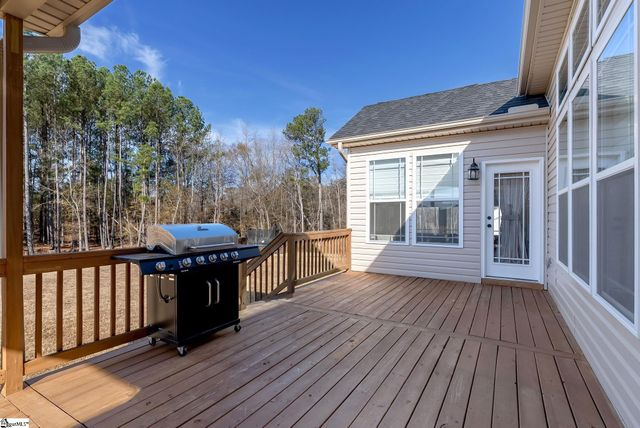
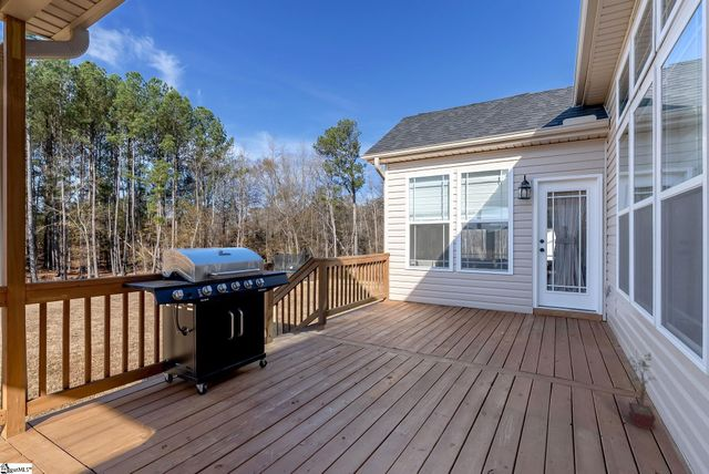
+ potted plant [626,351,658,431]
